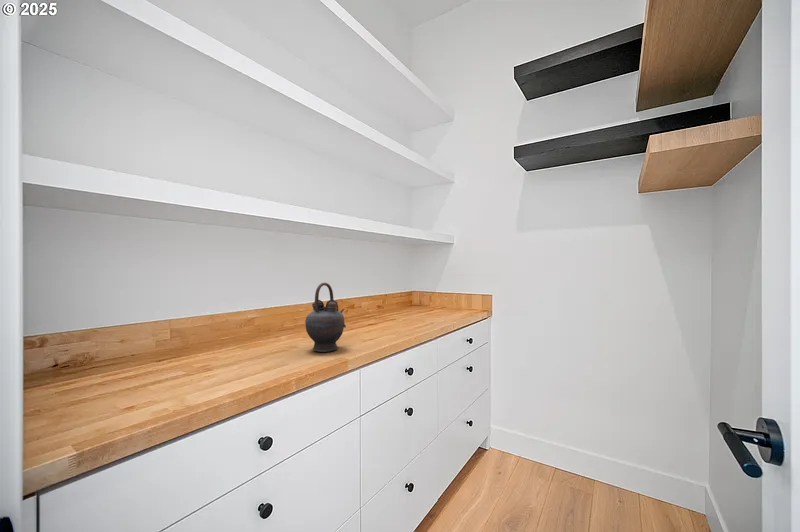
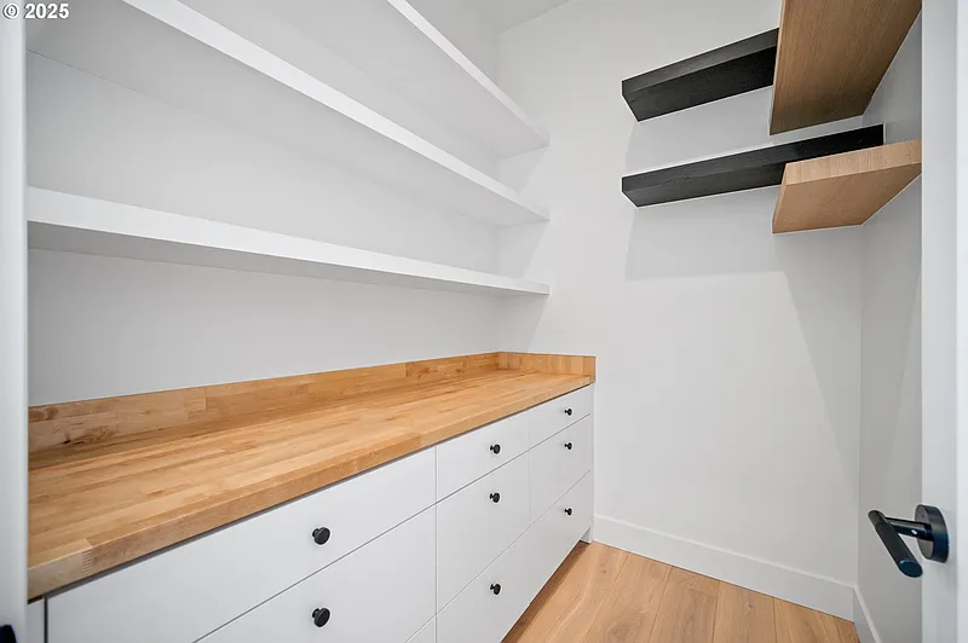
- teapot [304,282,347,353]
